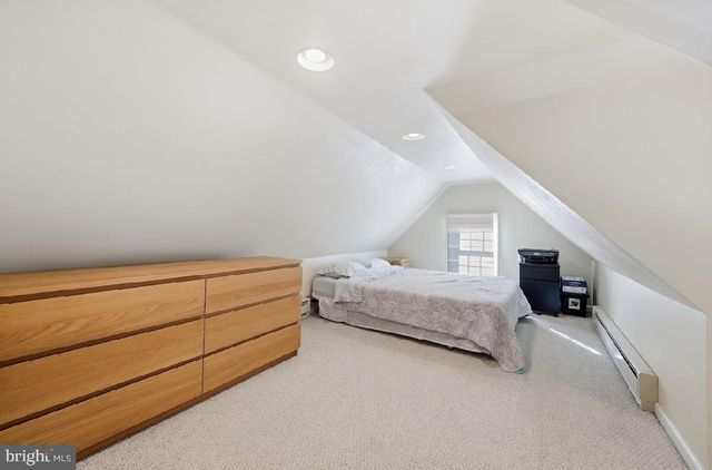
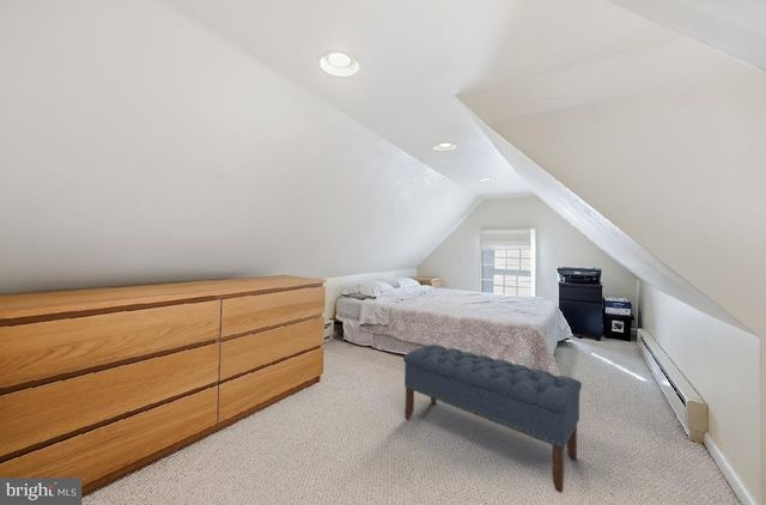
+ bench [402,343,583,494]
